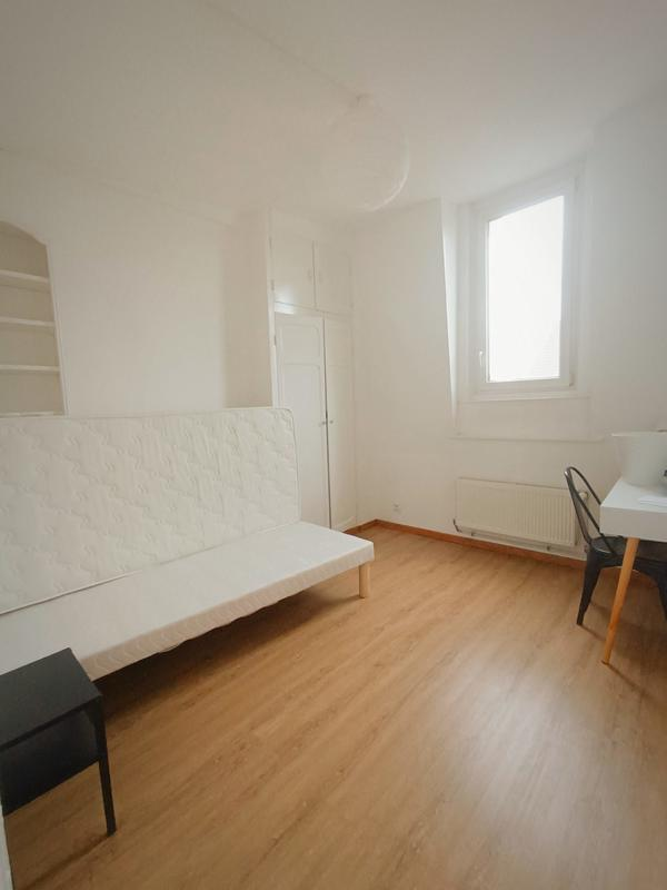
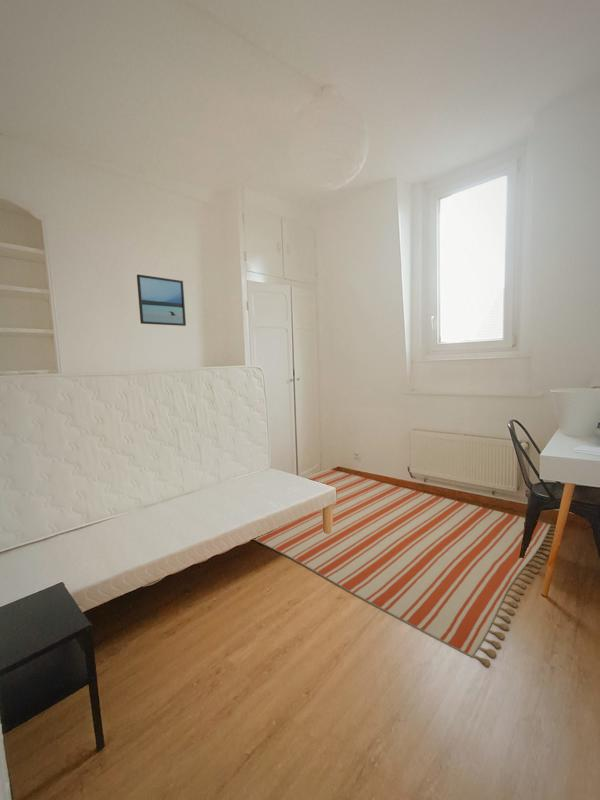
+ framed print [136,274,187,327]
+ rug [252,468,556,668]
